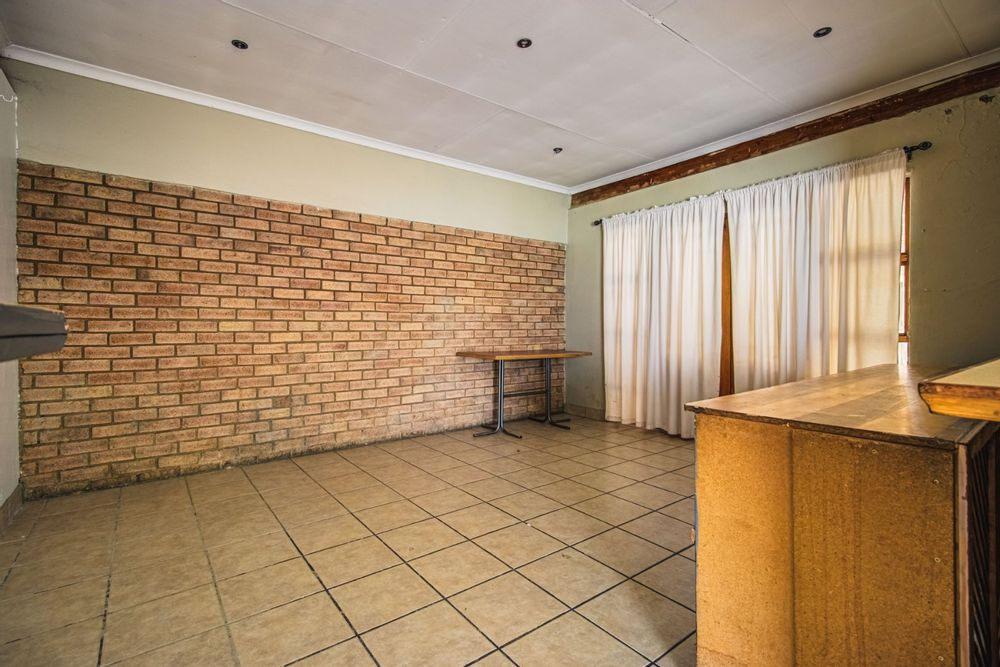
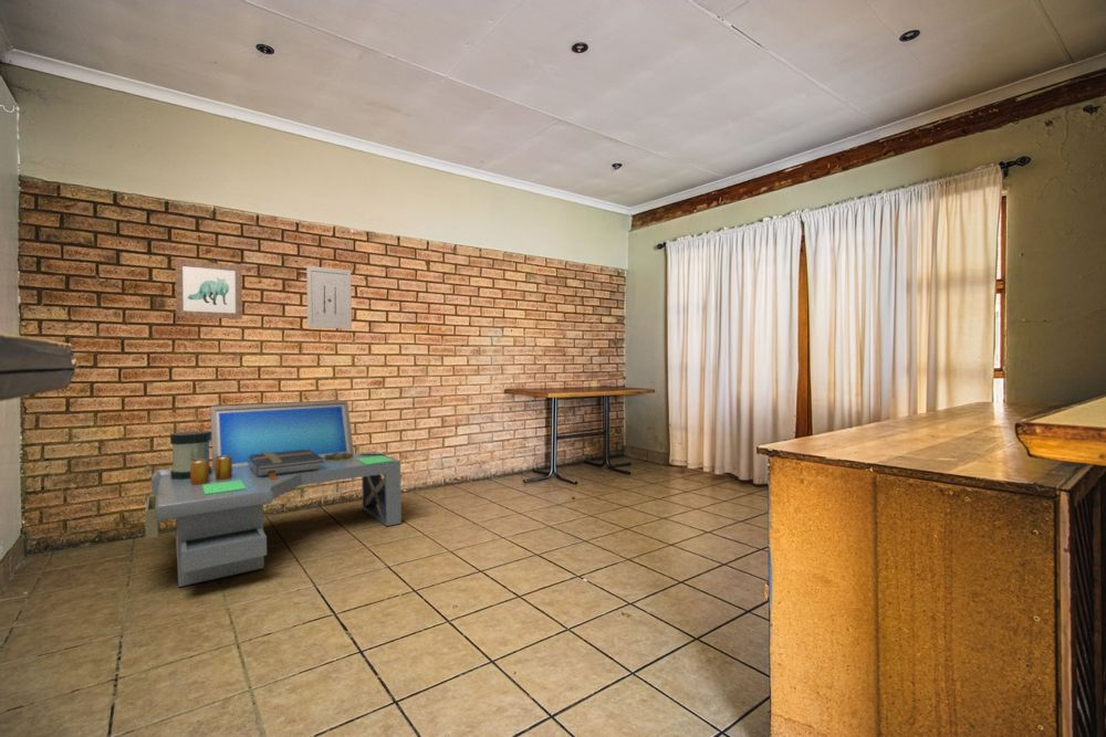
+ wall art [175,259,243,320]
+ desk [144,399,403,588]
+ wall art [305,265,353,330]
